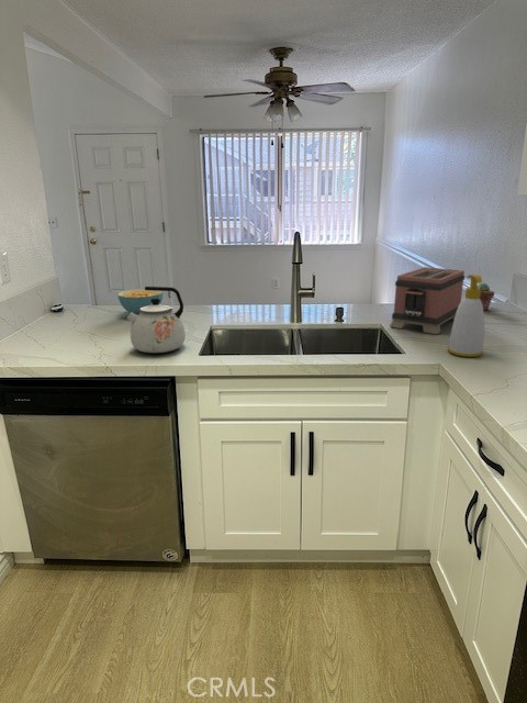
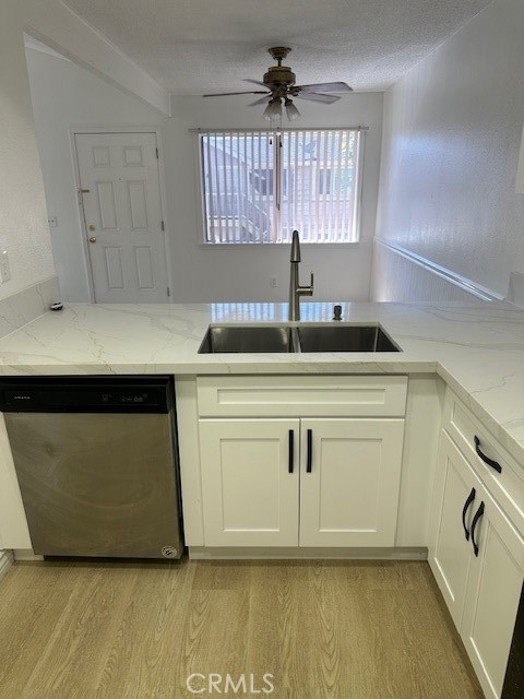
- potted succulent [476,282,496,312]
- toaster [389,266,466,335]
- soap bottle [447,274,485,358]
- kettle [126,286,187,354]
- cereal bowl [116,288,164,315]
